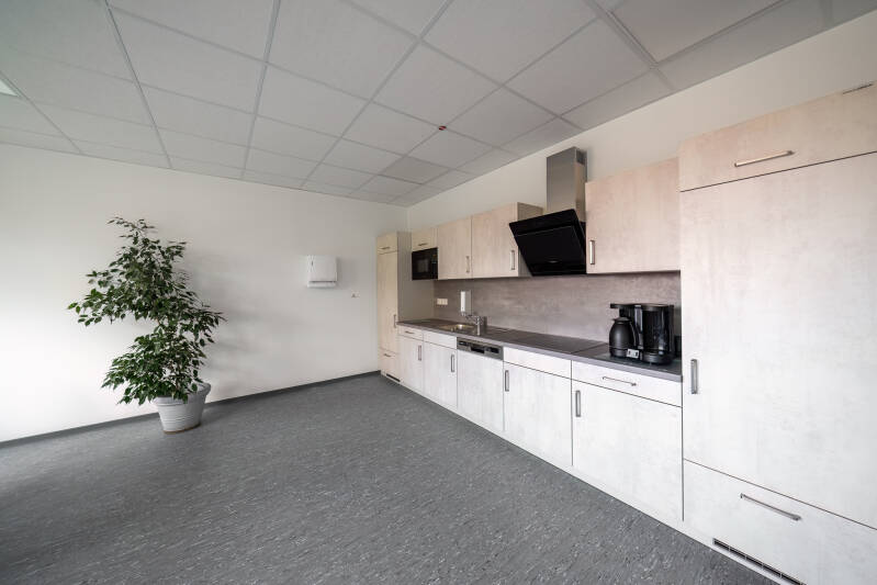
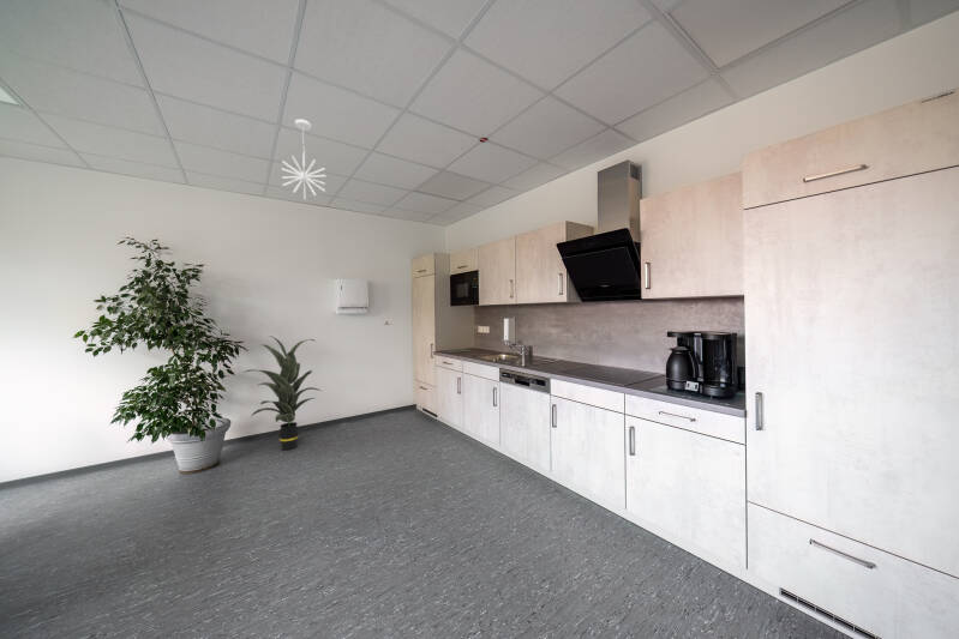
+ indoor plant [242,334,322,451]
+ pendant light [280,117,328,200]
